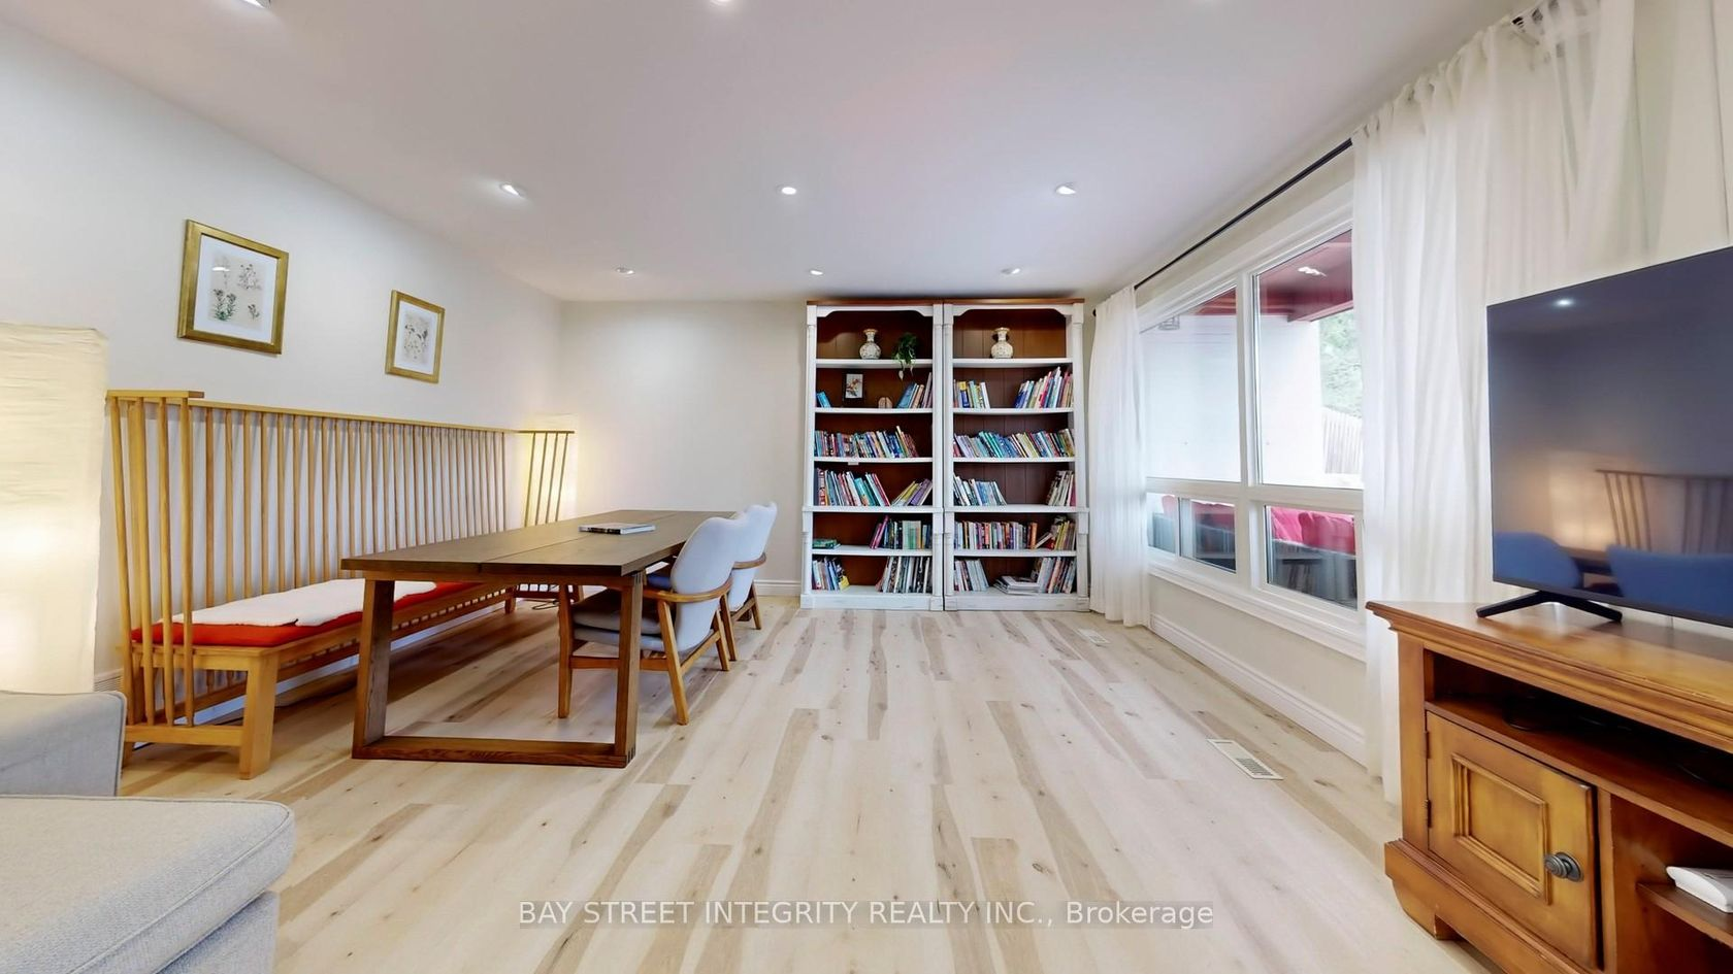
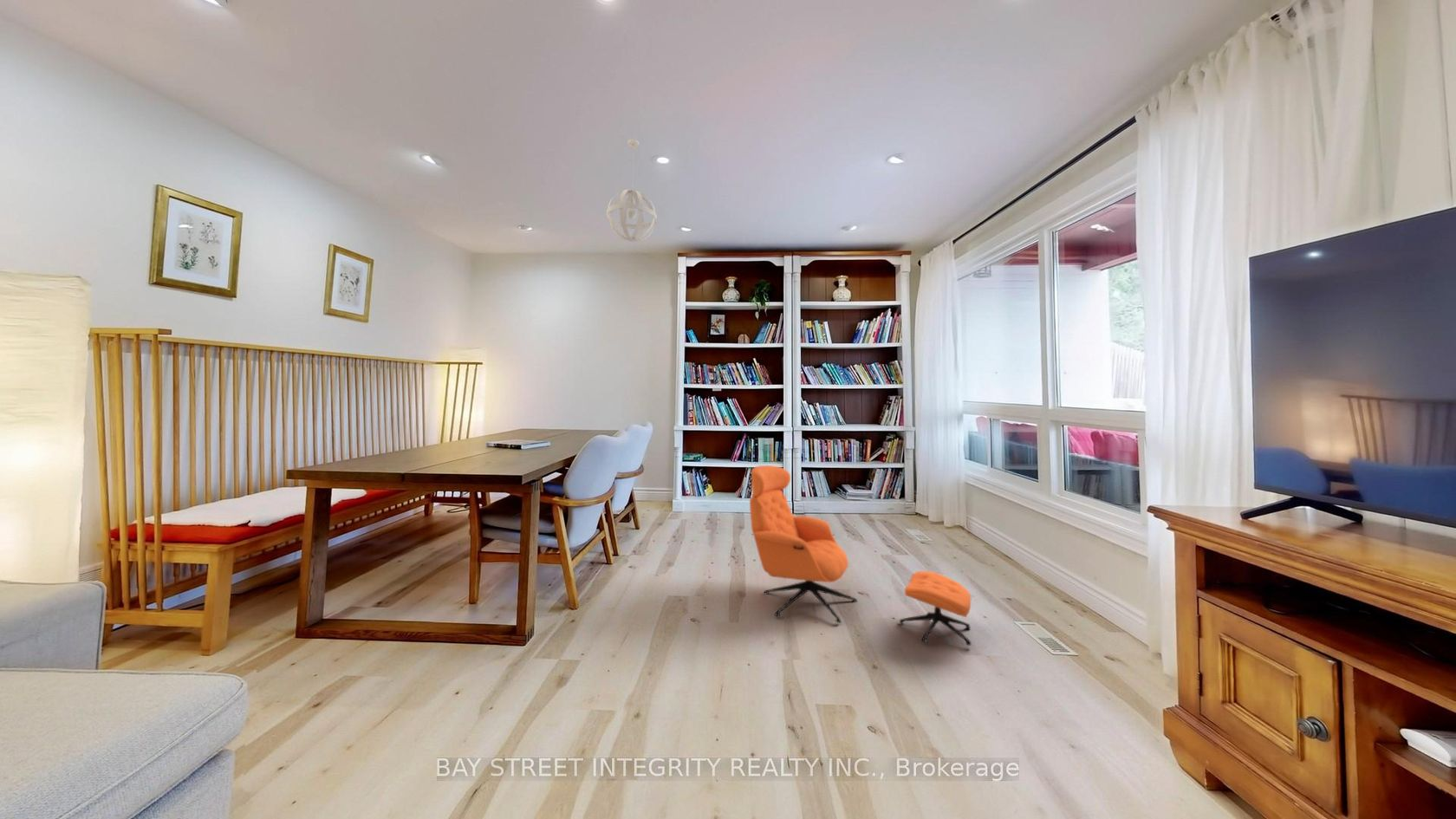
+ pendant light [606,139,658,243]
+ armchair [749,465,972,647]
